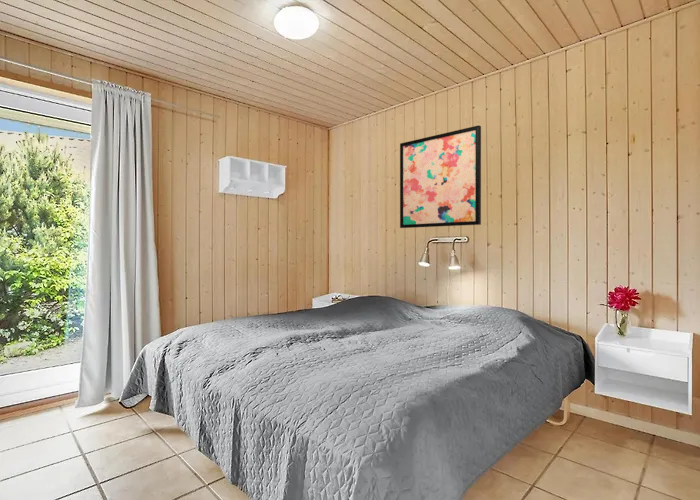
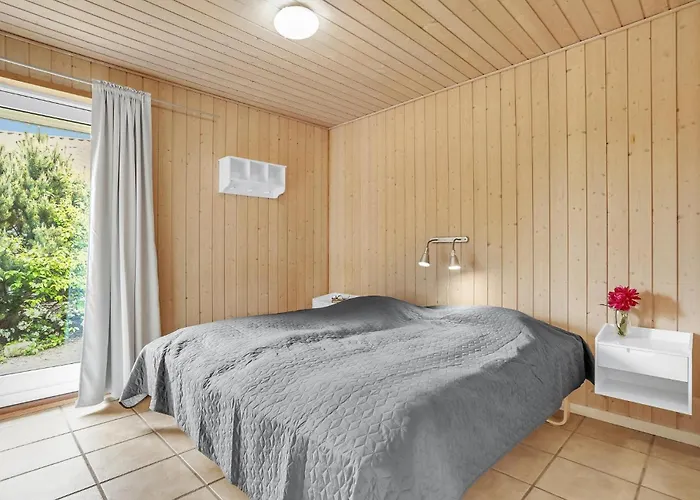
- wall art [399,125,482,229]
